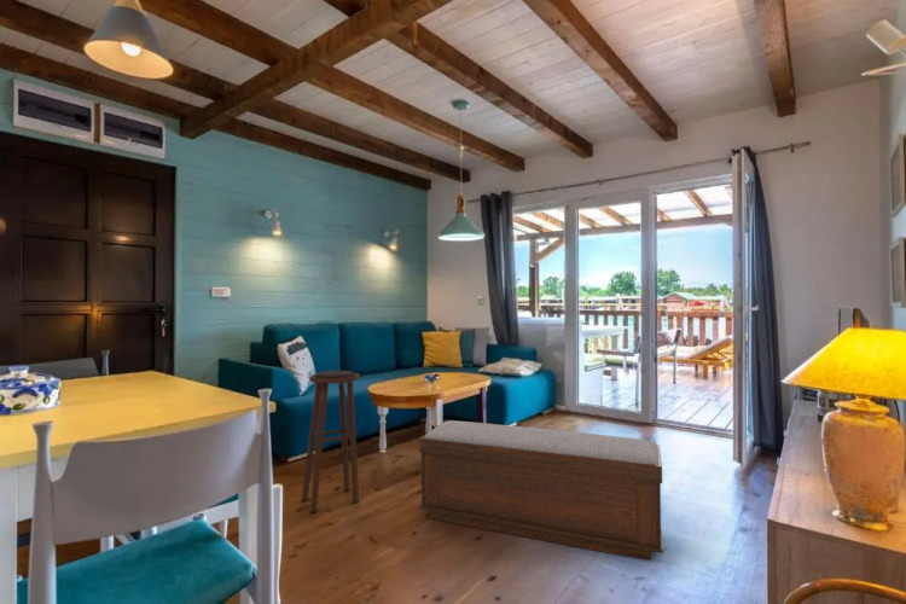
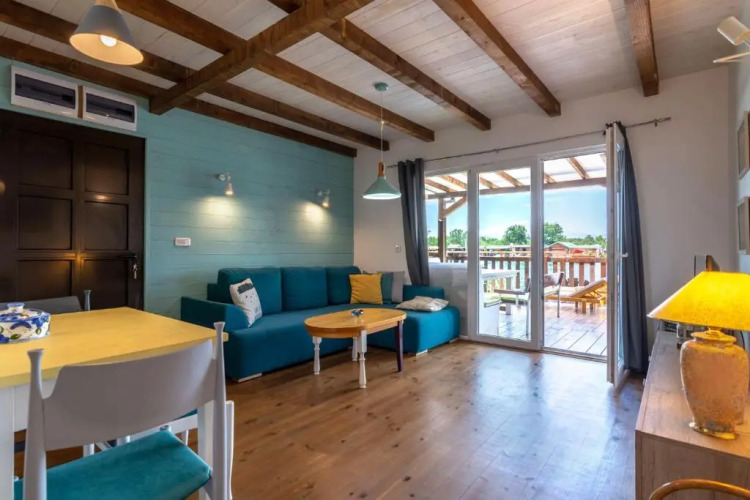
- bench [418,419,664,562]
- stool [301,370,360,513]
